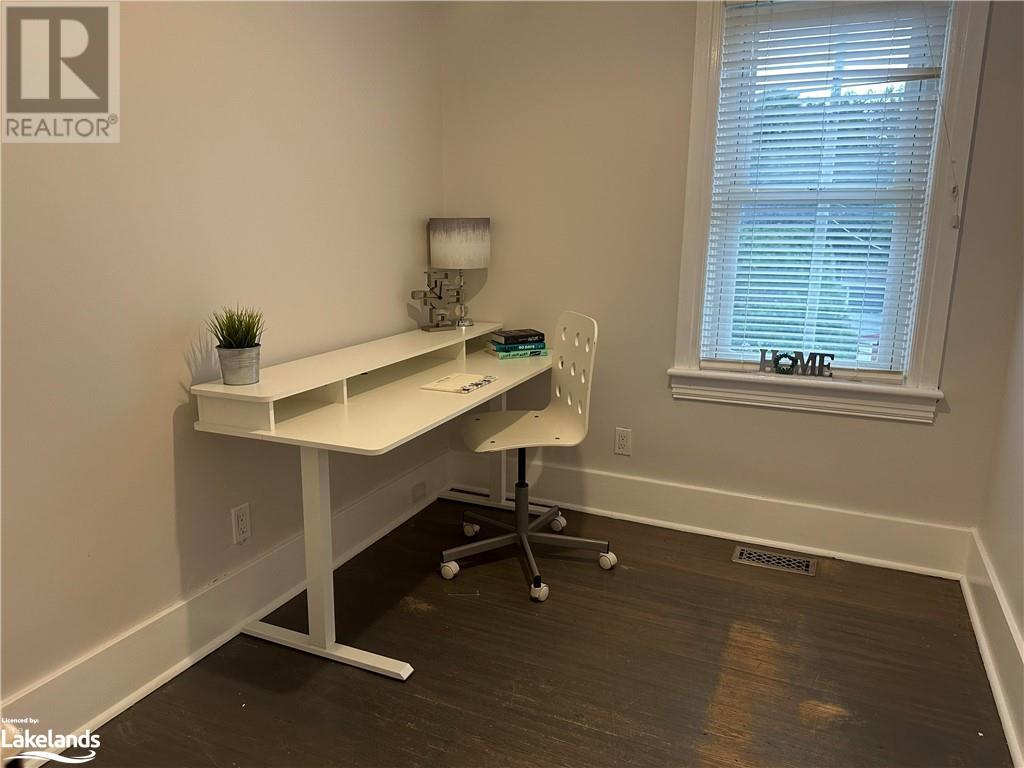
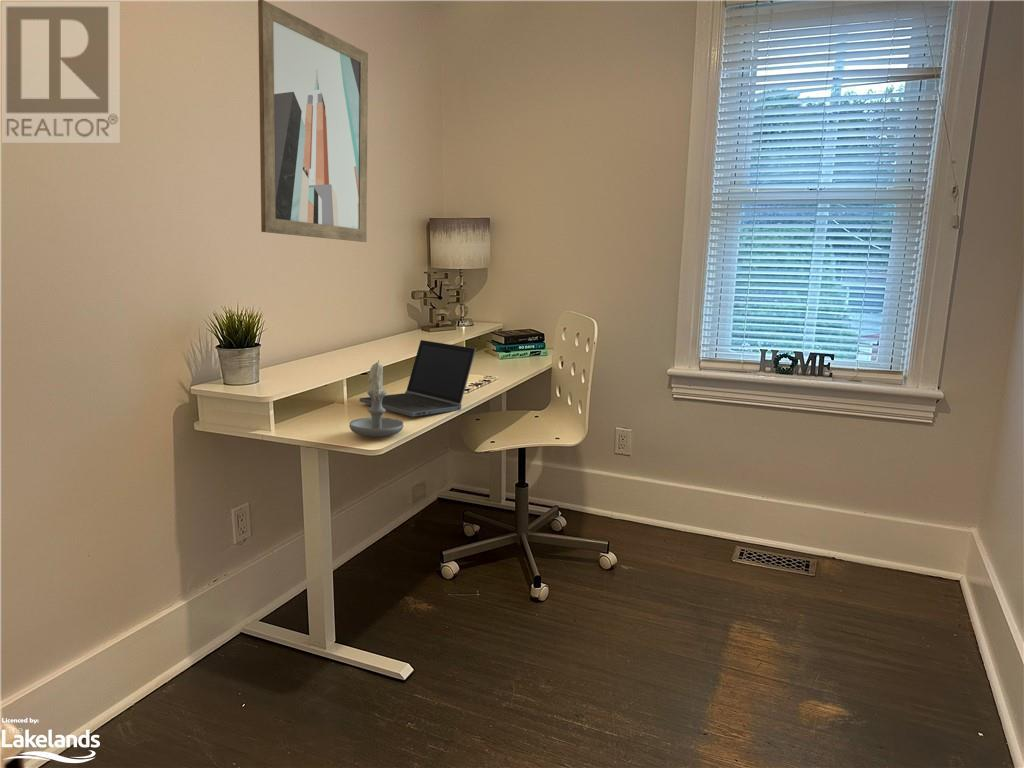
+ laptop computer [359,339,477,417]
+ candle [348,359,404,438]
+ wall art [257,0,369,243]
